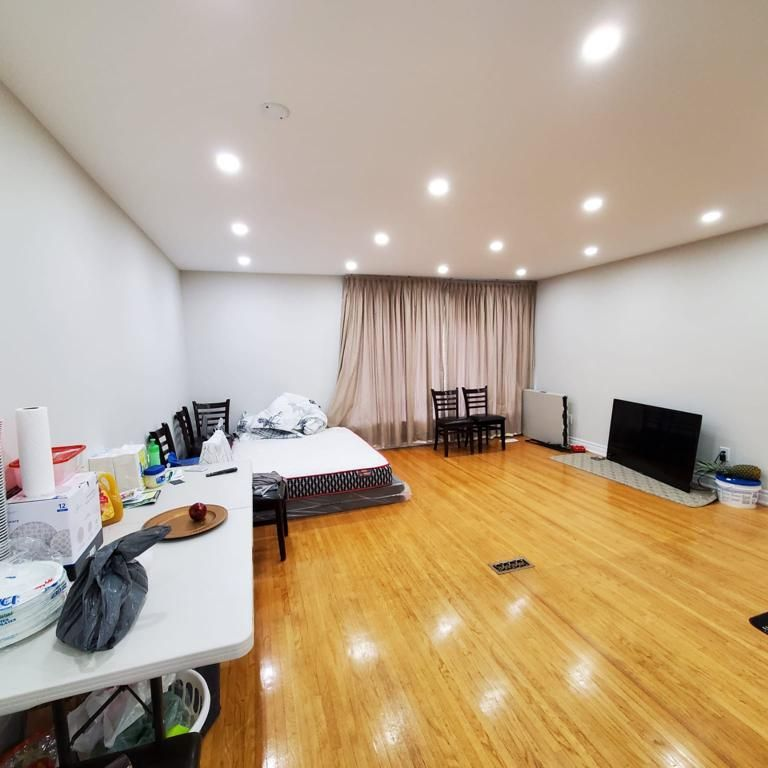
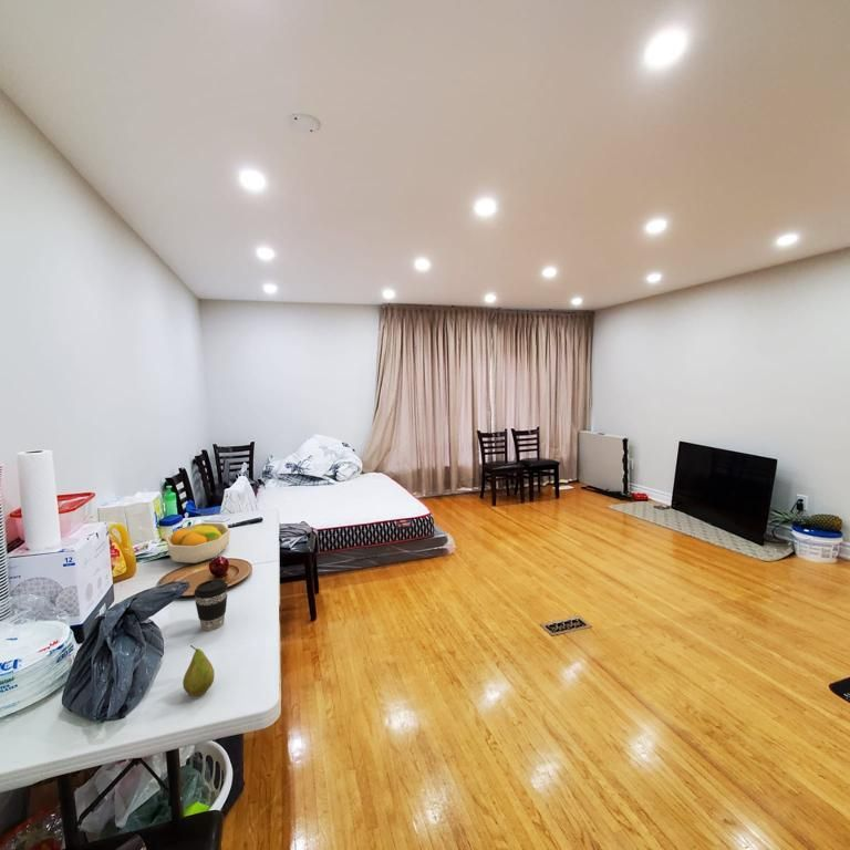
+ coffee cup [193,578,229,632]
+ fruit bowl [165,521,231,564]
+ fruit [182,644,216,697]
